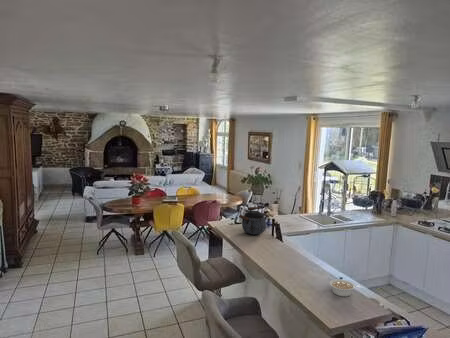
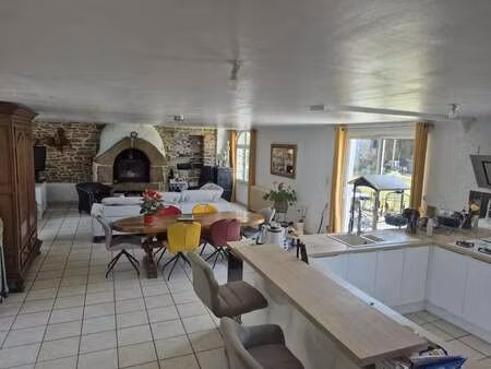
- kettle [238,206,270,235]
- legume [329,278,362,297]
